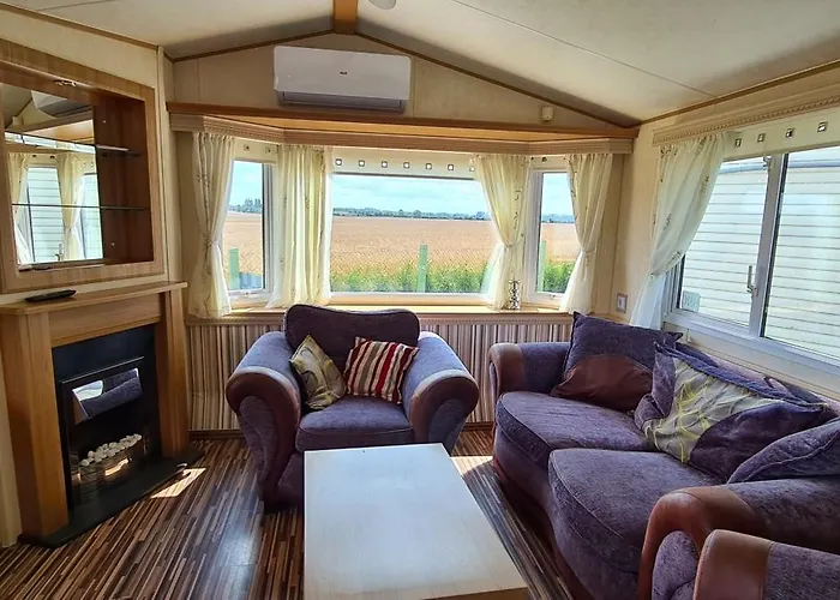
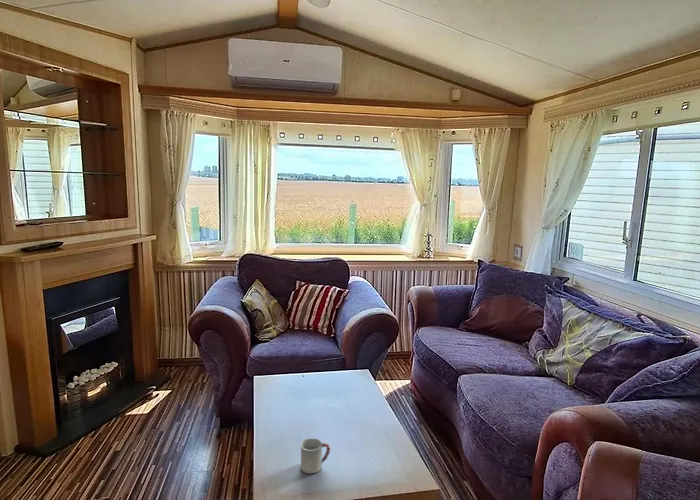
+ cup [300,438,331,474]
